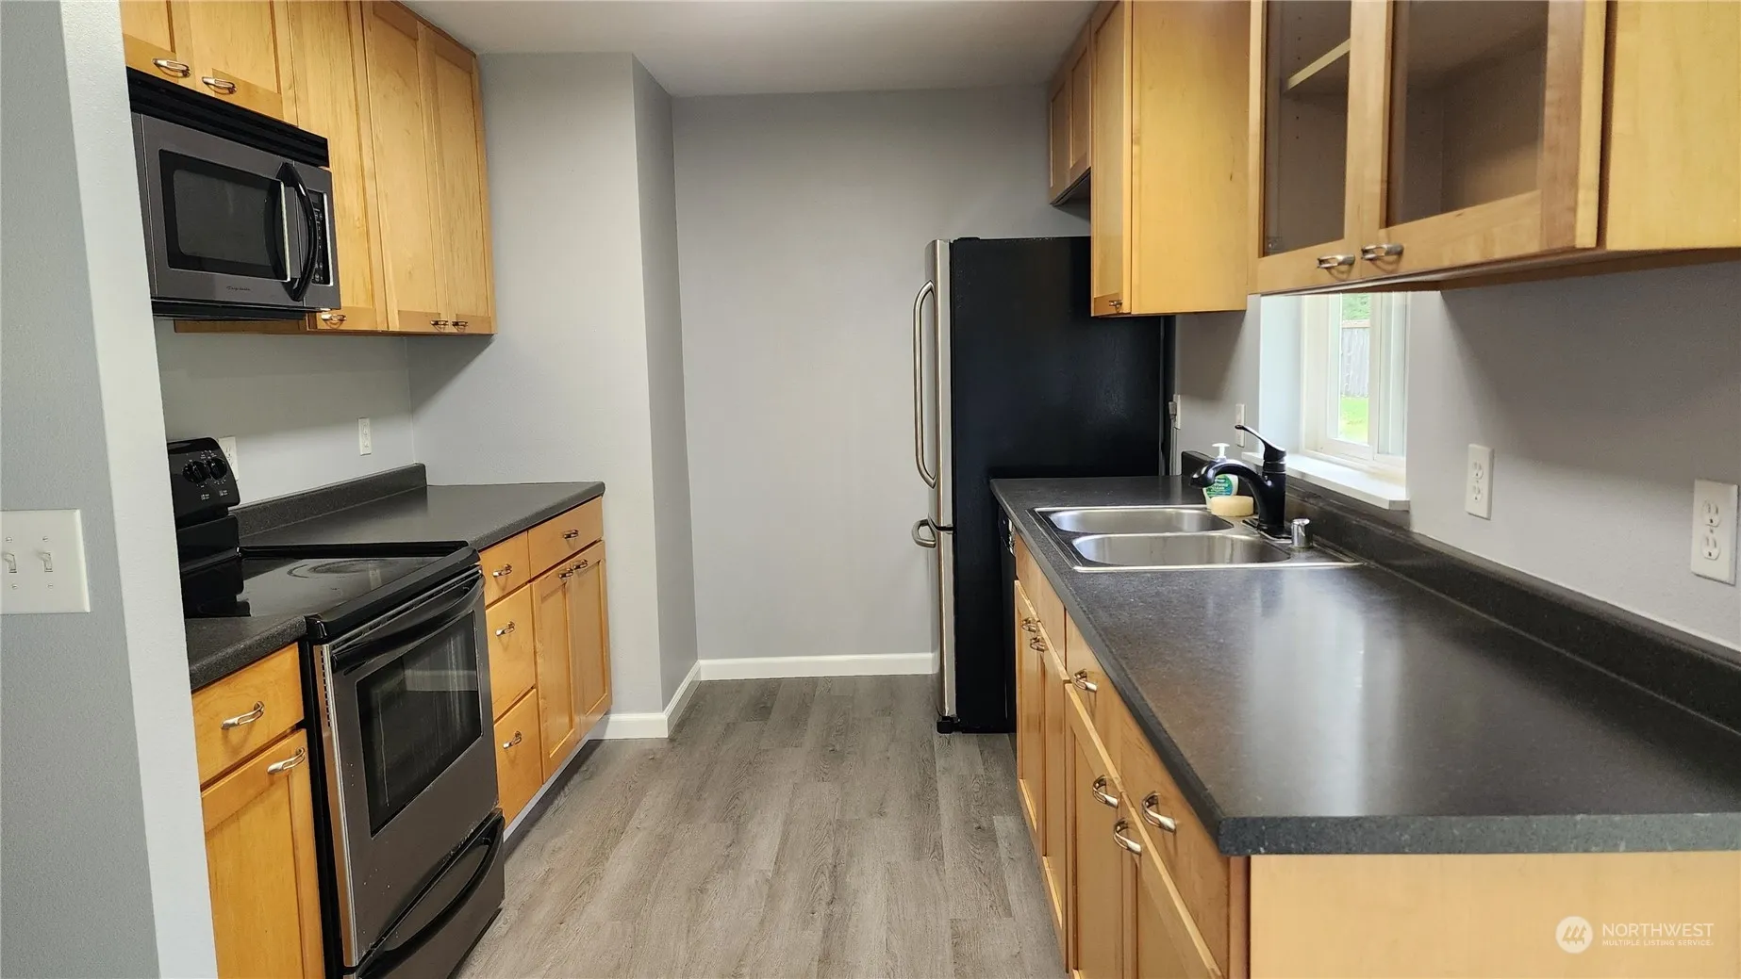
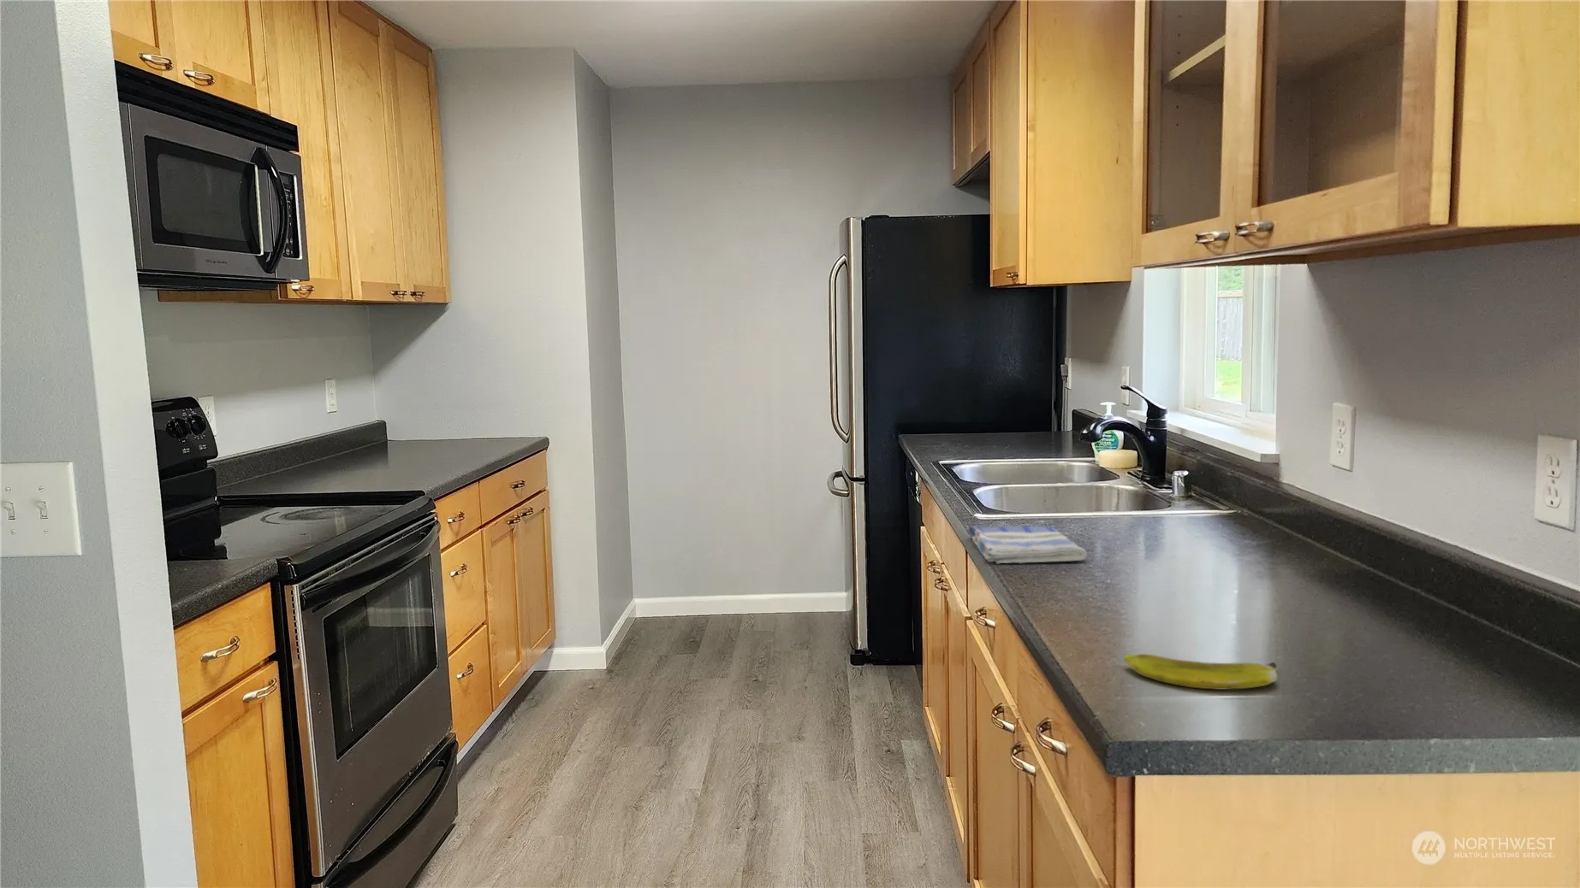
+ banana [1123,653,1278,691]
+ dish towel [968,526,1087,564]
